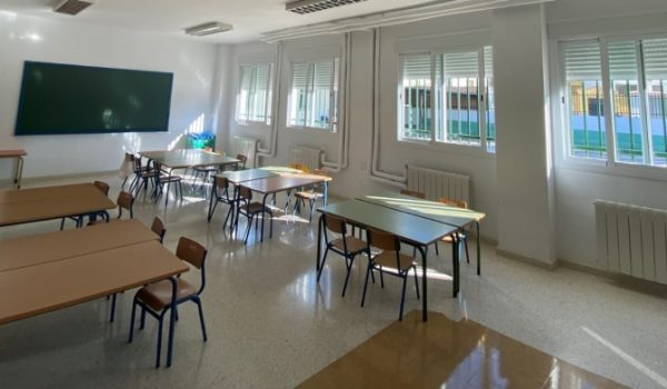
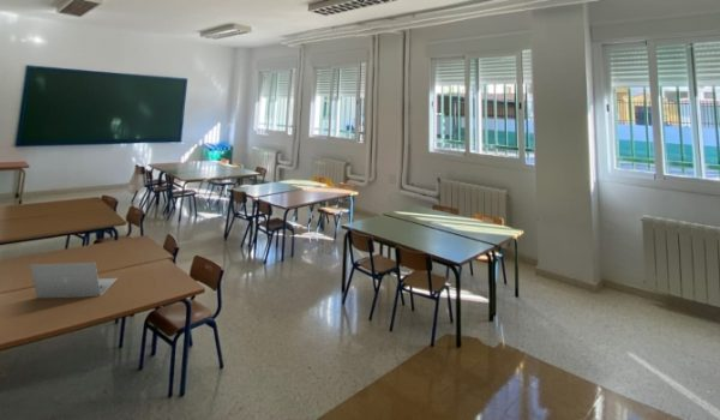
+ laptop [29,262,119,299]
